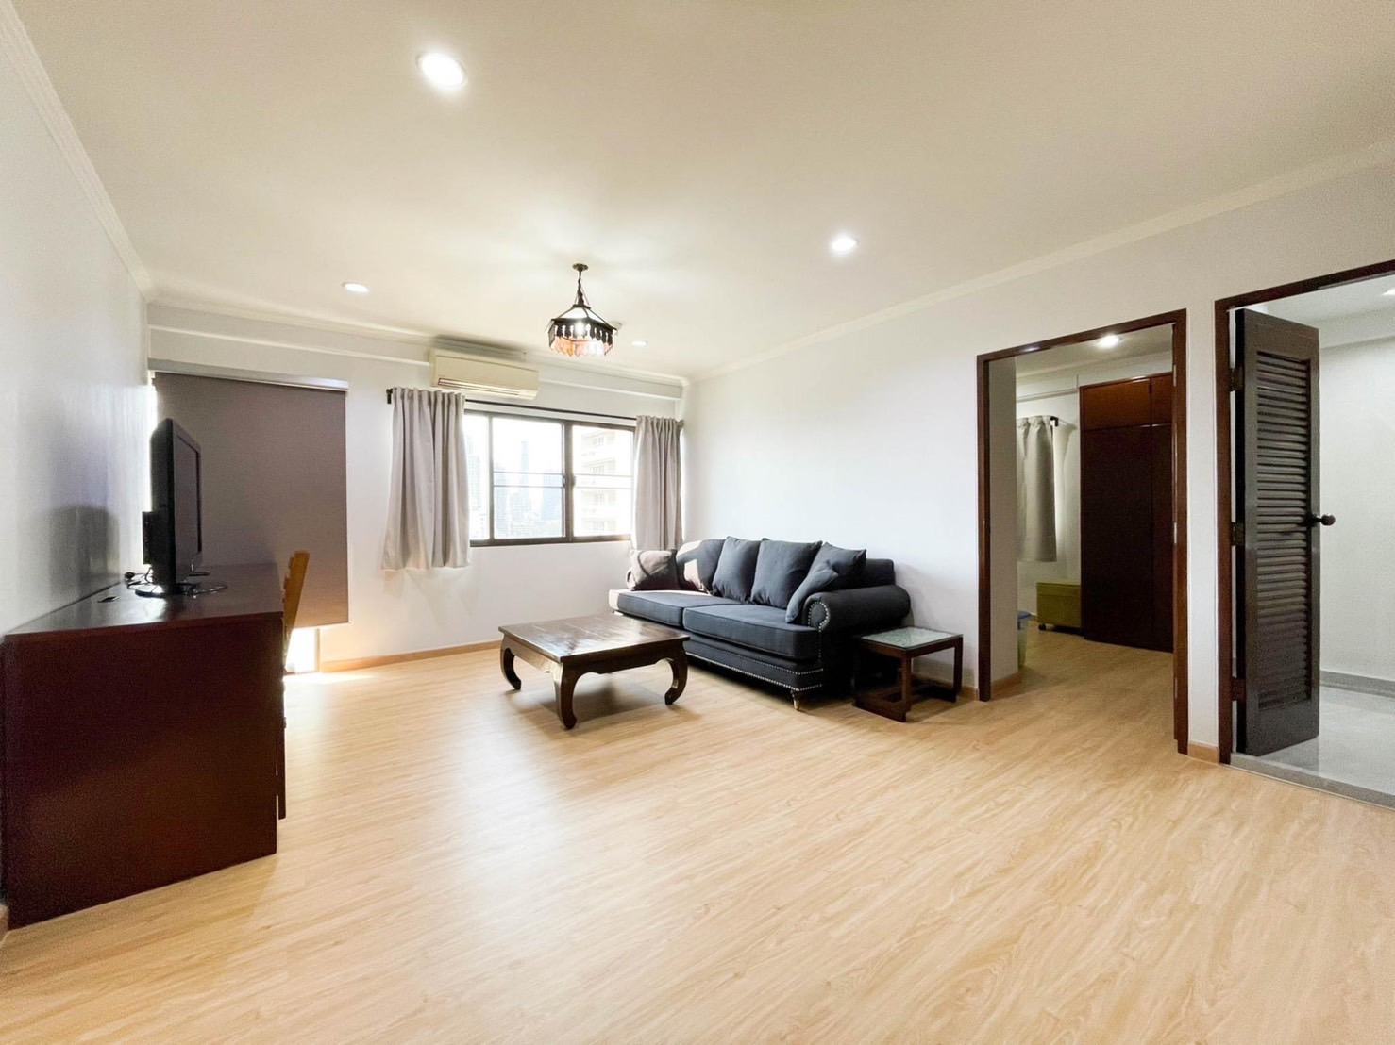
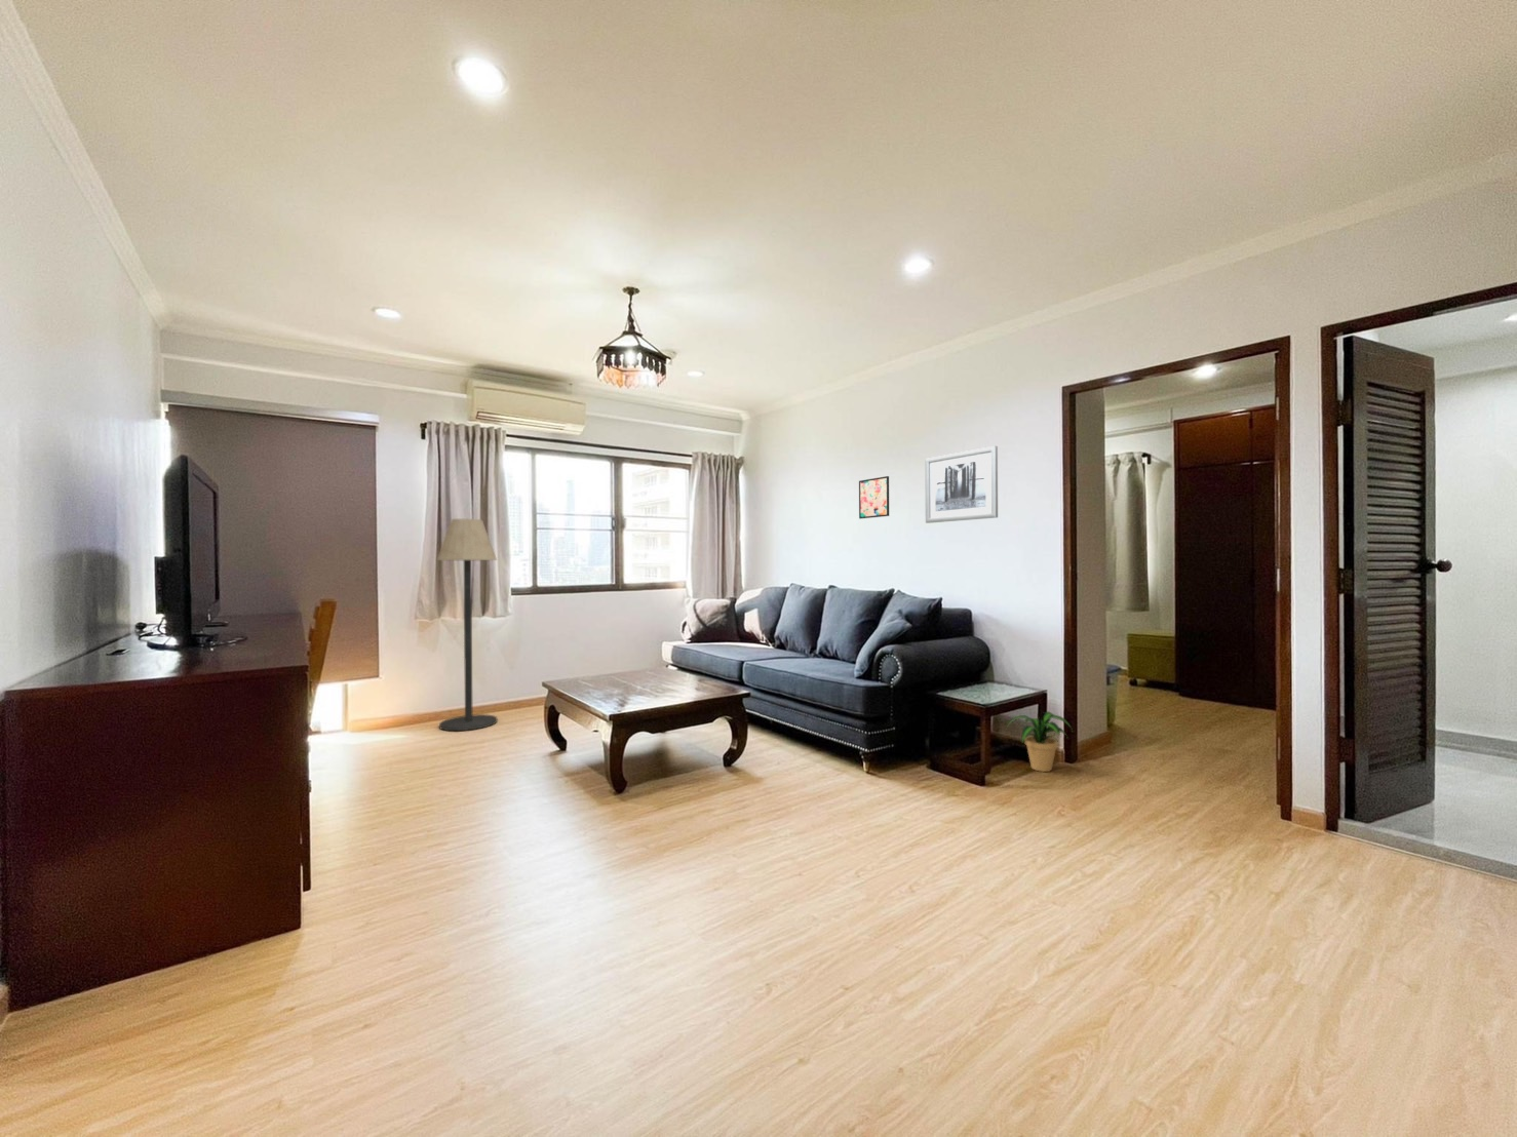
+ wall art [923,445,999,524]
+ wall art [858,475,890,520]
+ potted plant [1007,711,1074,773]
+ floor lamp [436,518,499,732]
